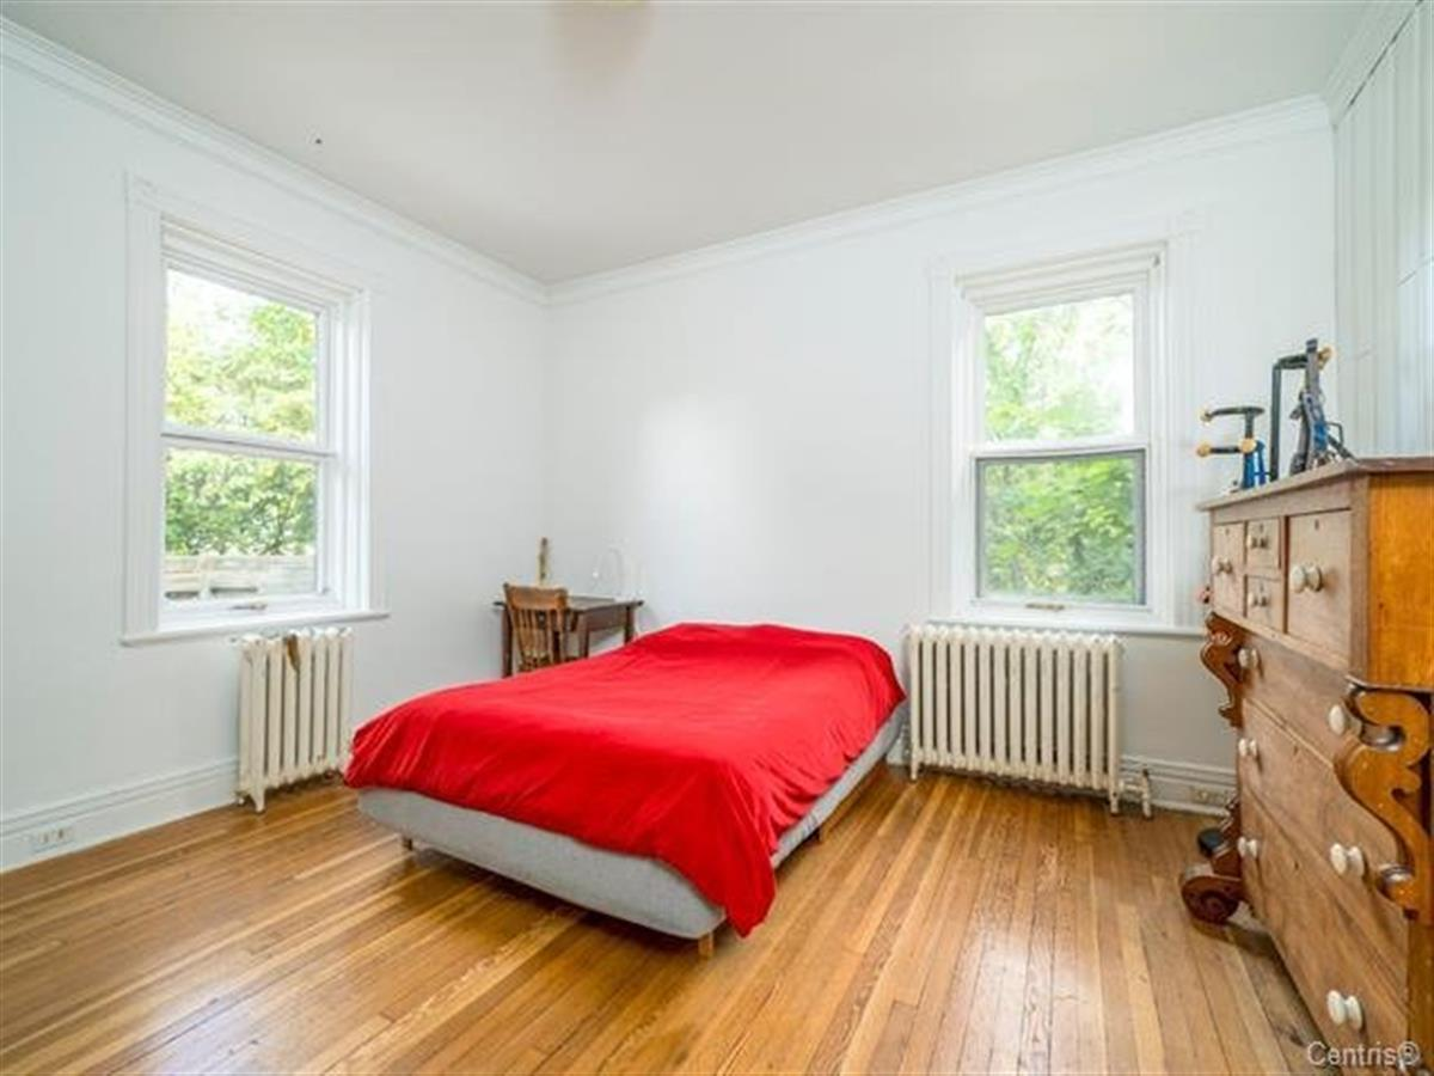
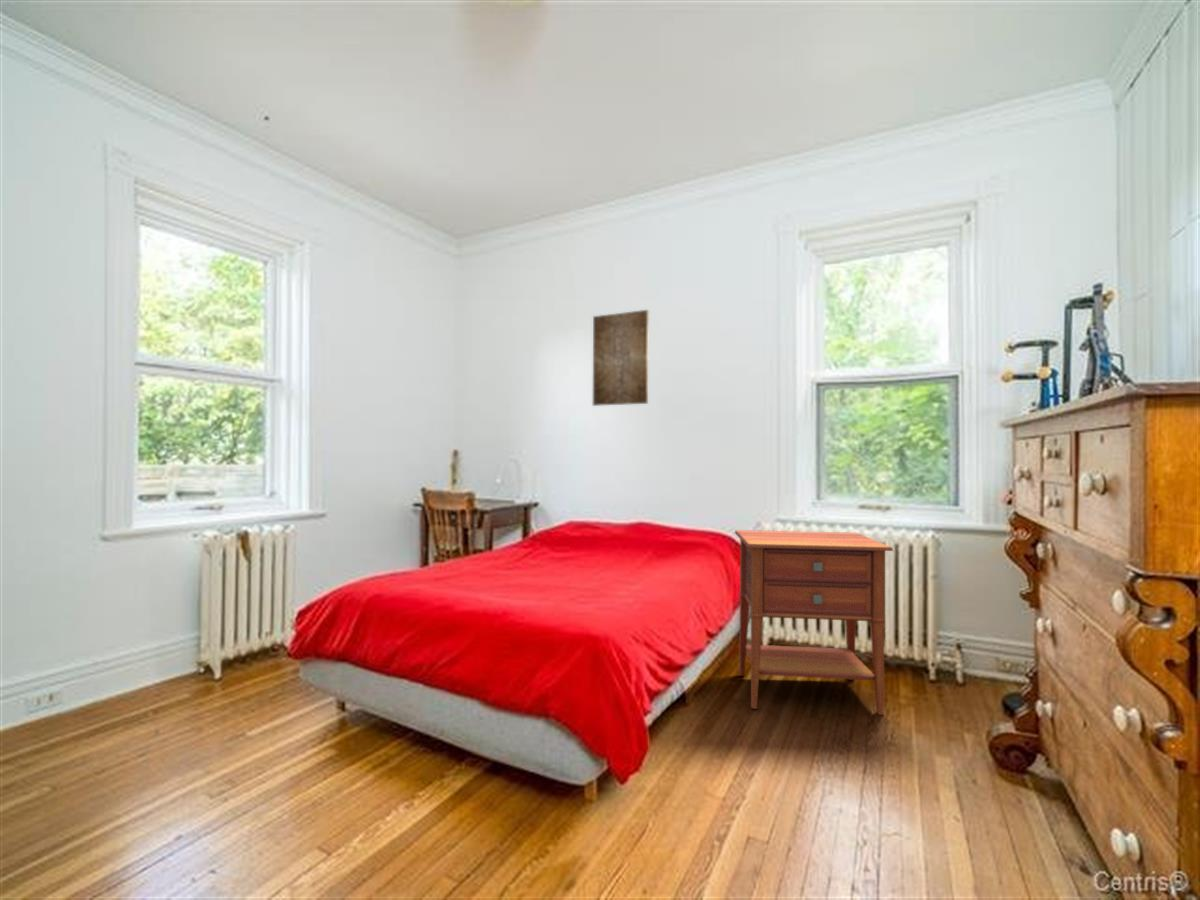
+ wall art [592,309,650,407]
+ nightstand [734,529,894,716]
